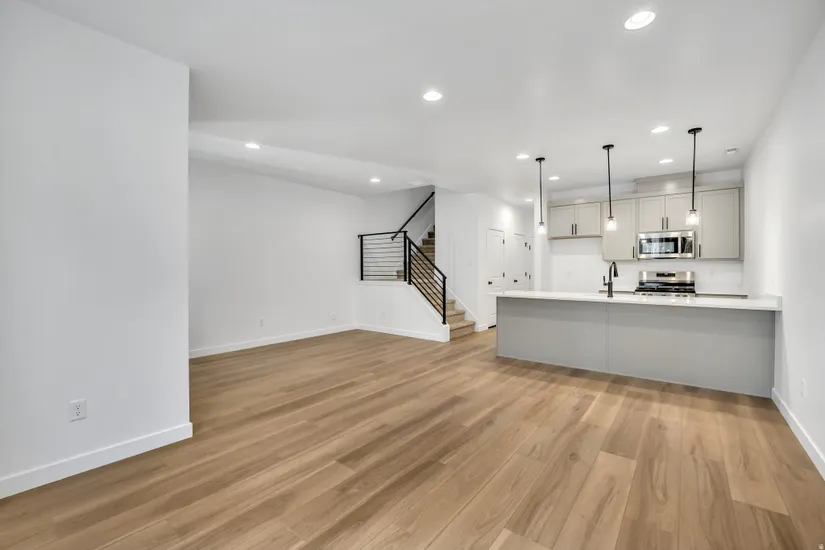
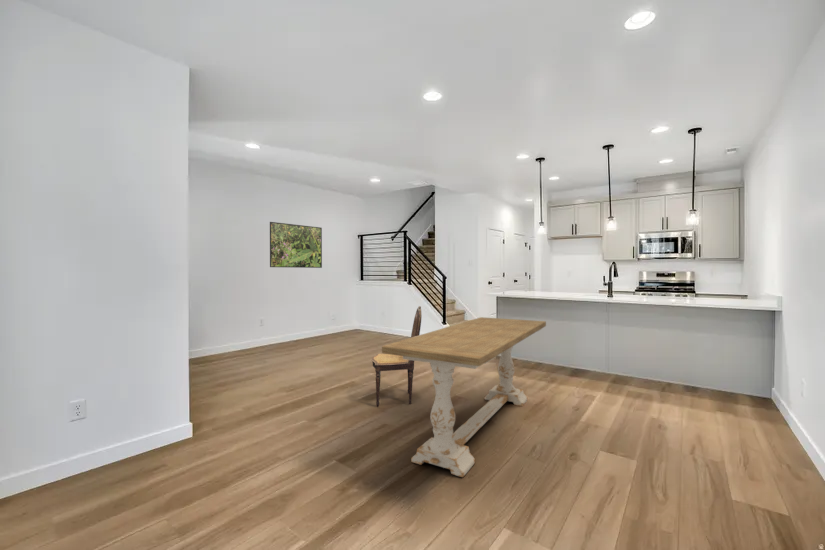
+ dining table [381,316,547,478]
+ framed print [269,221,323,269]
+ dining chair [370,305,423,407]
